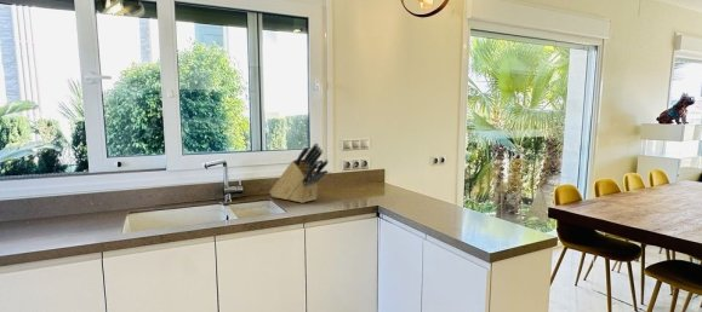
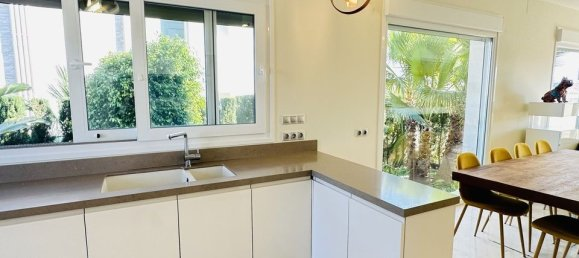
- knife block [268,141,330,204]
